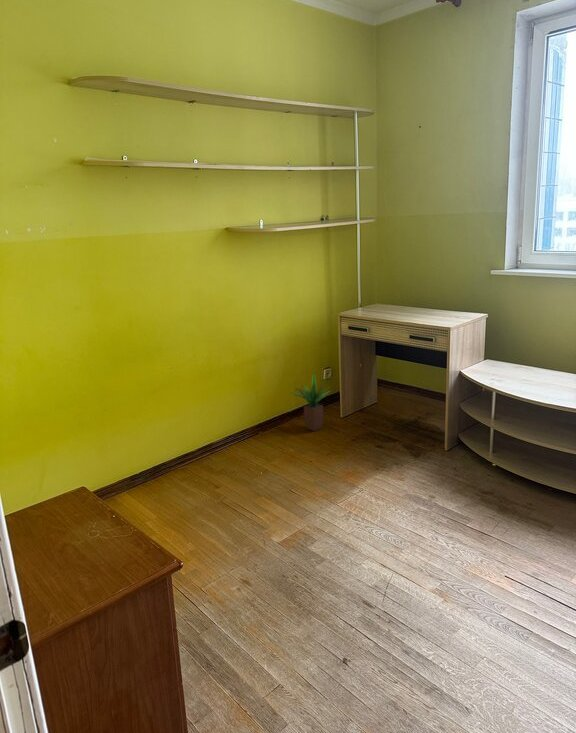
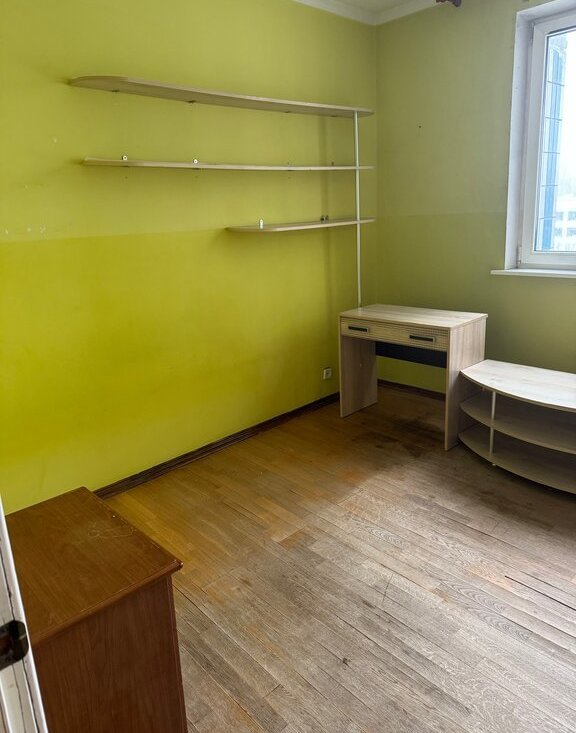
- potted plant [289,371,333,432]
